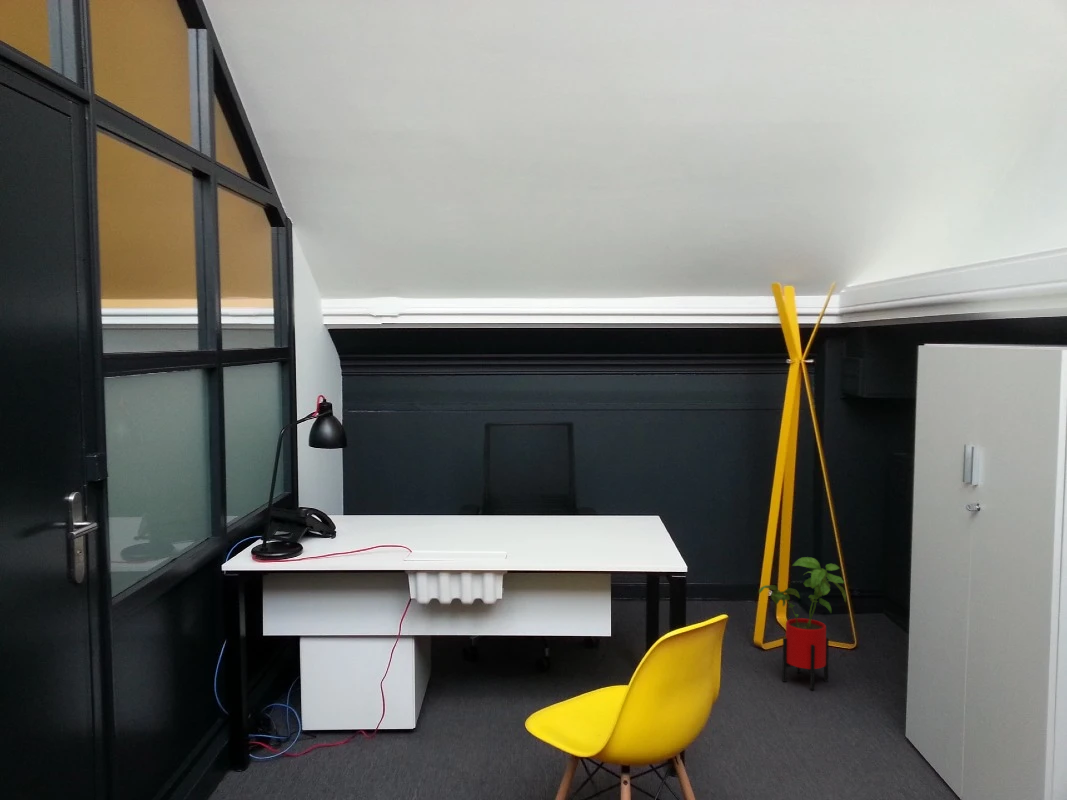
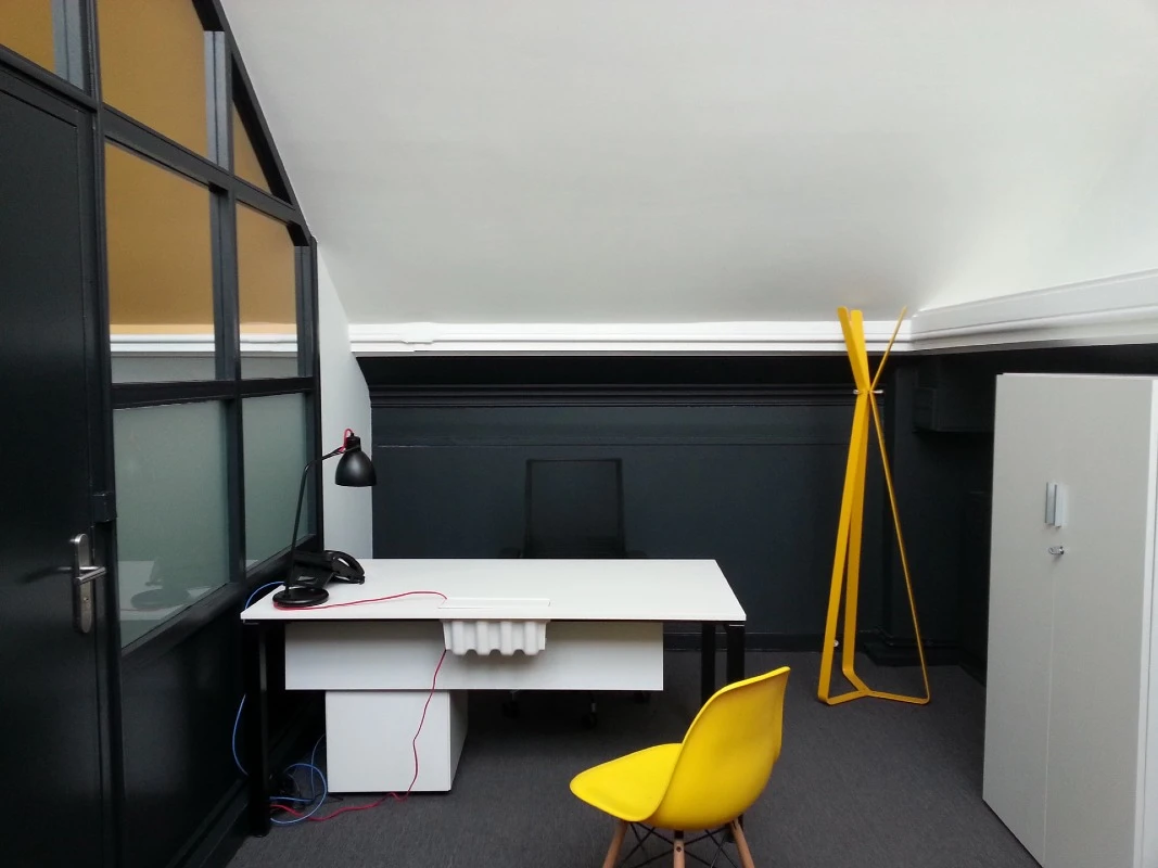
- house plant [758,556,847,691]
